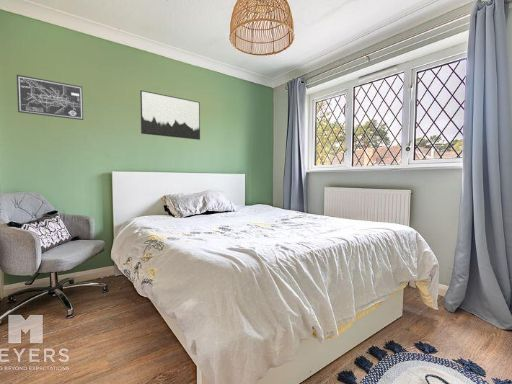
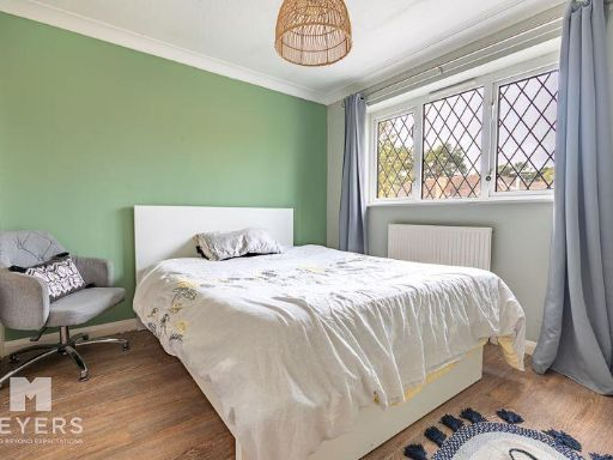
- wall art [16,74,84,121]
- wall art [139,89,201,141]
